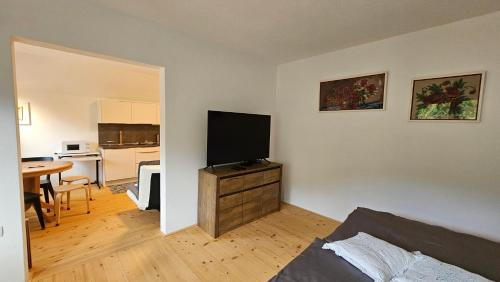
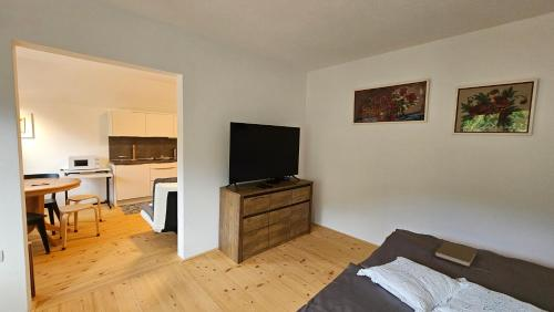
+ book [433,240,478,269]
